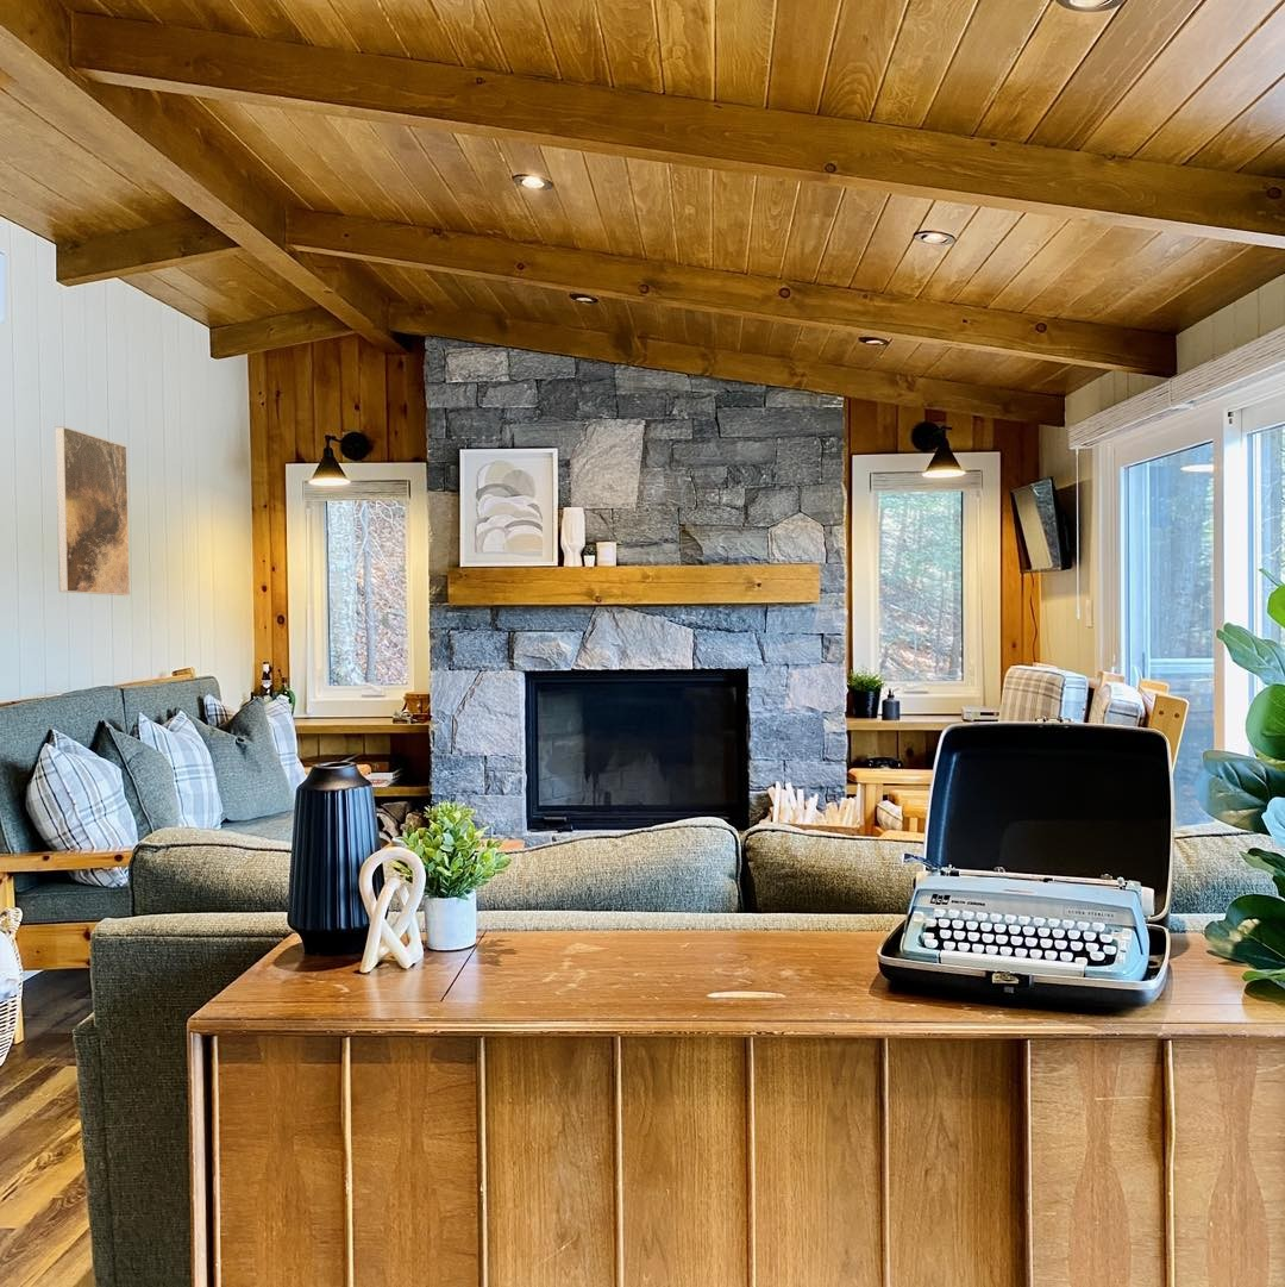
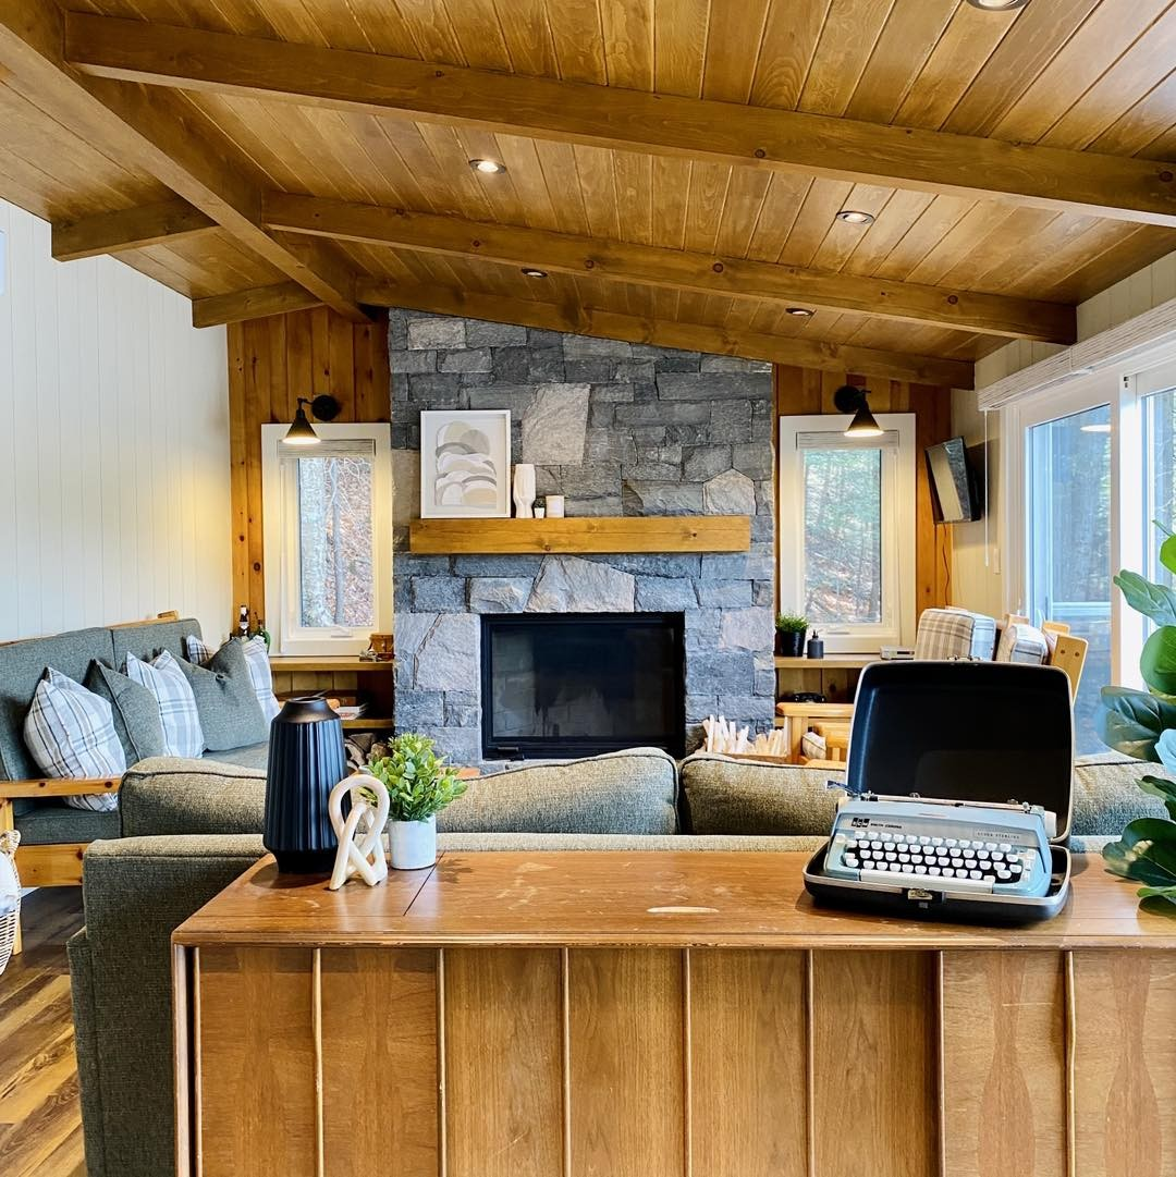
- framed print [55,425,131,596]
